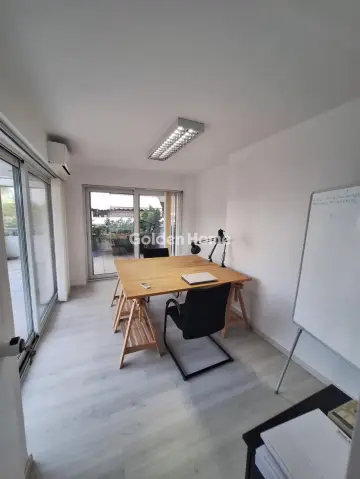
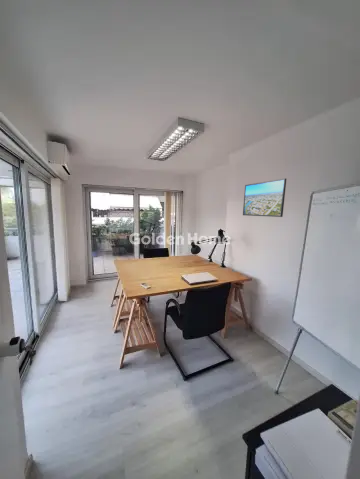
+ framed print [242,178,287,218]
